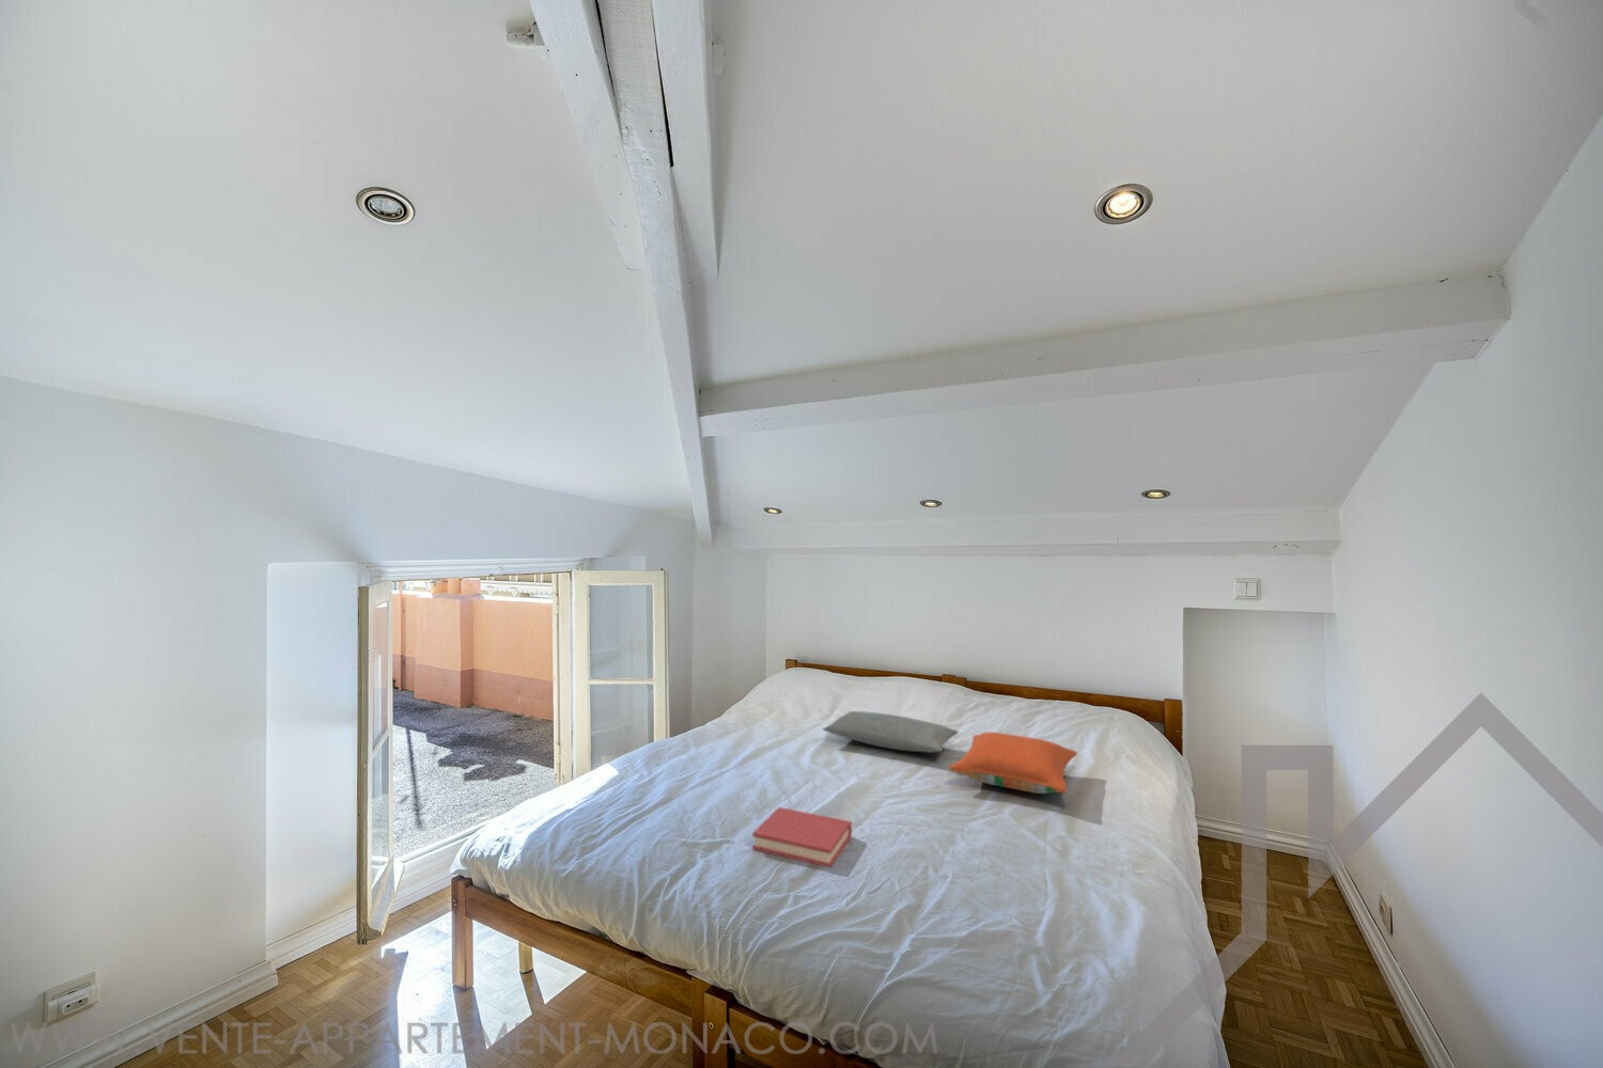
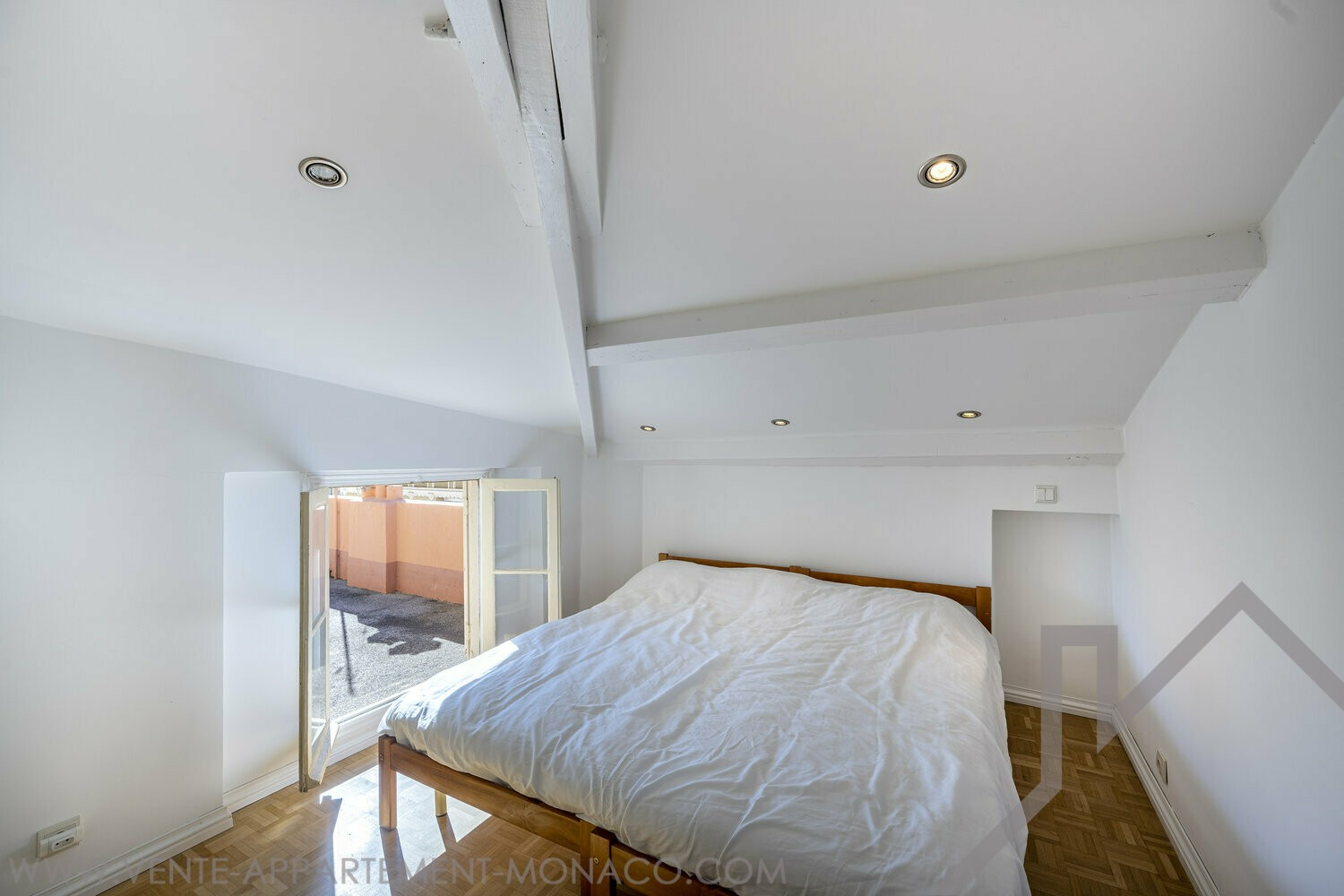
- hardback book [751,806,853,868]
- pillow [948,731,1078,795]
- pillow [822,710,960,755]
